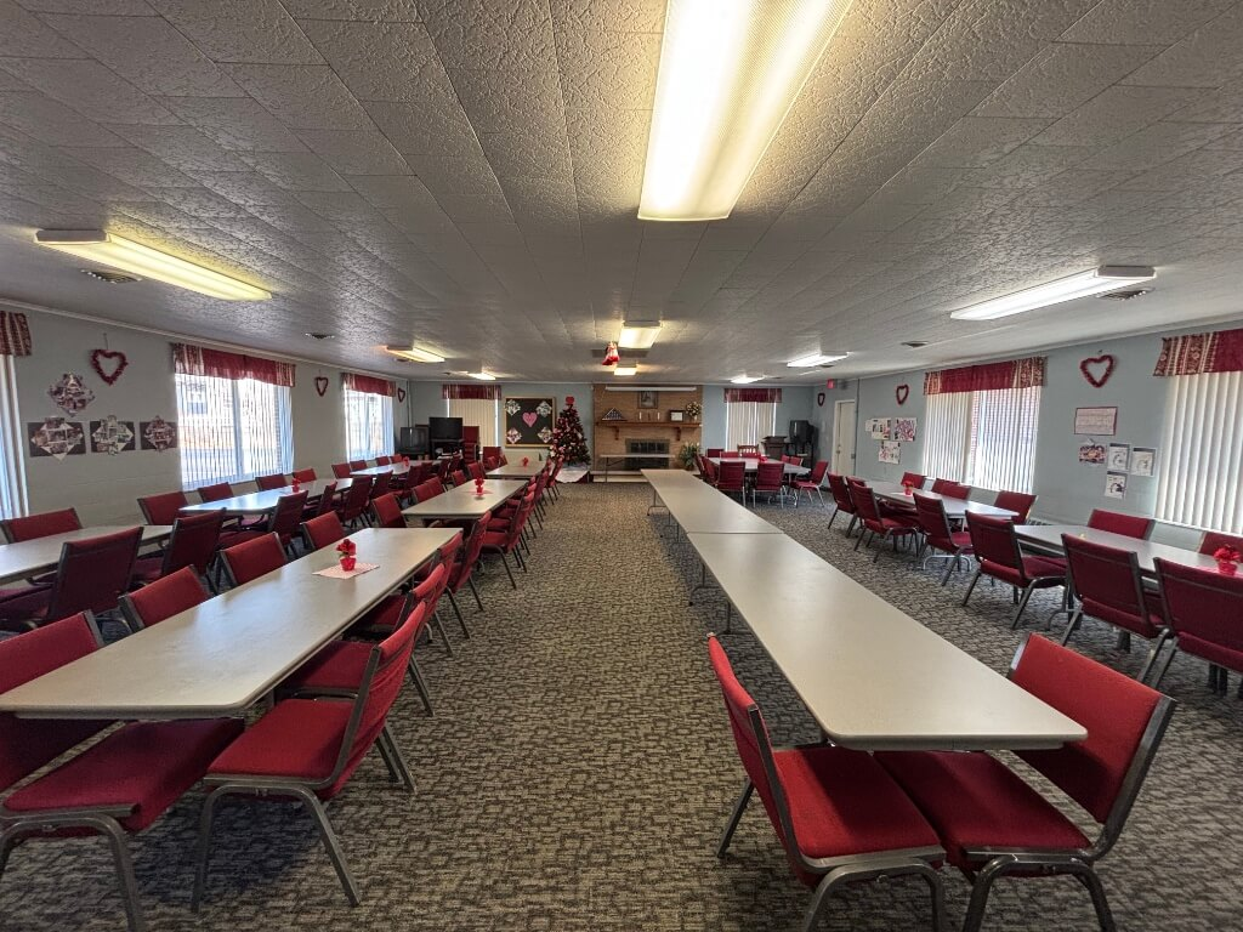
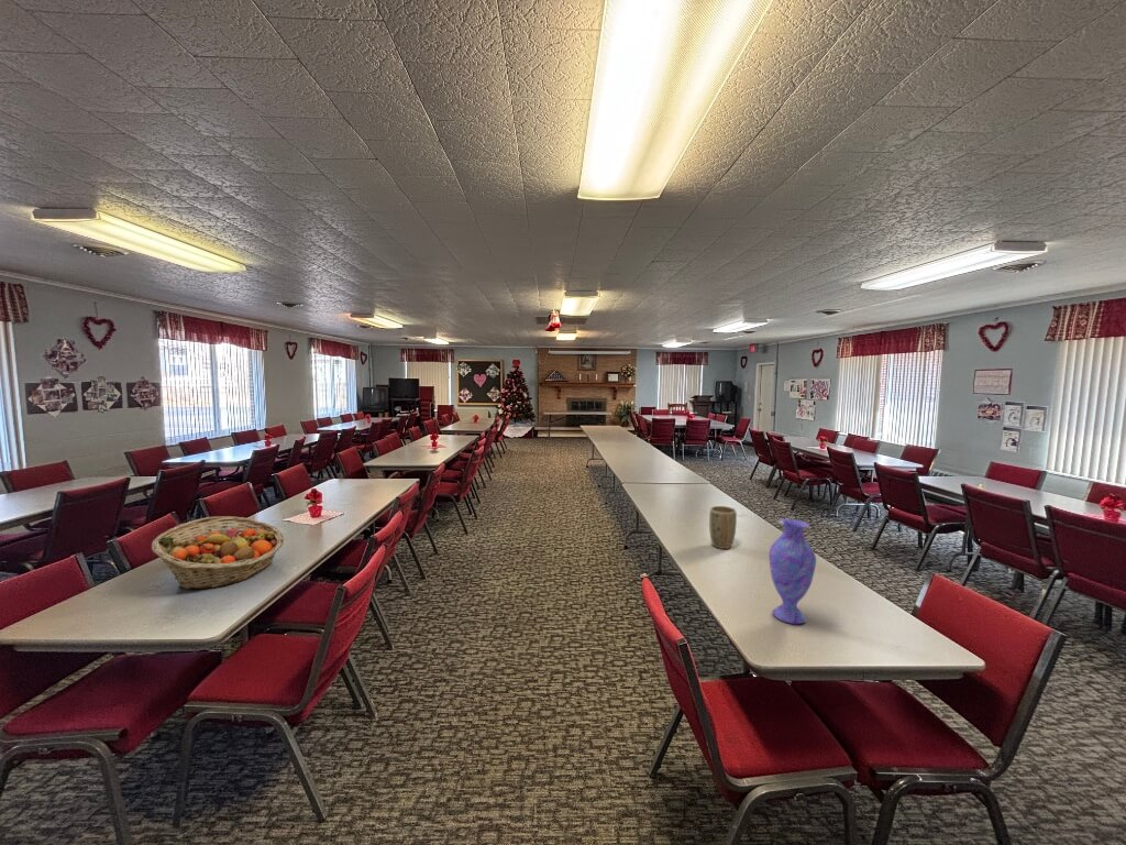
+ fruit basket [151,515,285,591]
+ vase [768,518,817,625]
+ plant pot [708,505,738,550]
